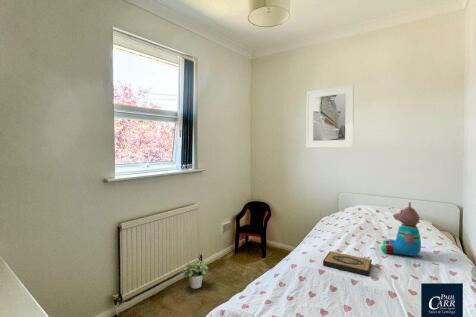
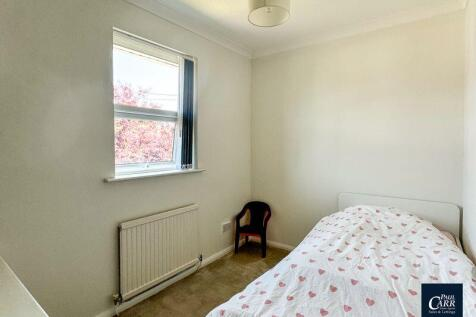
- teddy bear [380,201,422,257]
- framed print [305,84,355,149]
- hardback book [322,250,373,277]
- potted plant [180,259,209,290]
